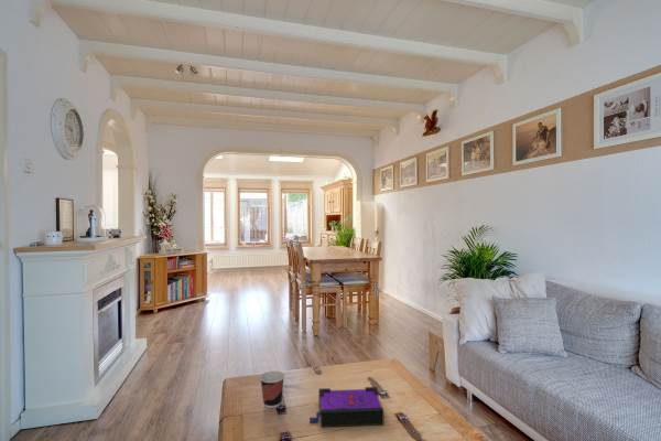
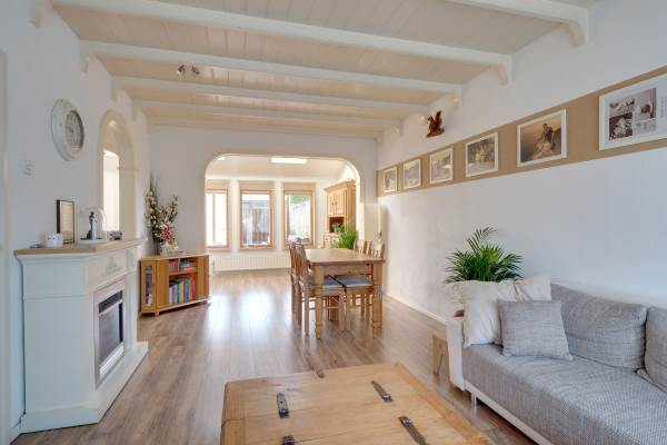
- board game [308,386,386,428]
- cup [259,369,285,409]
